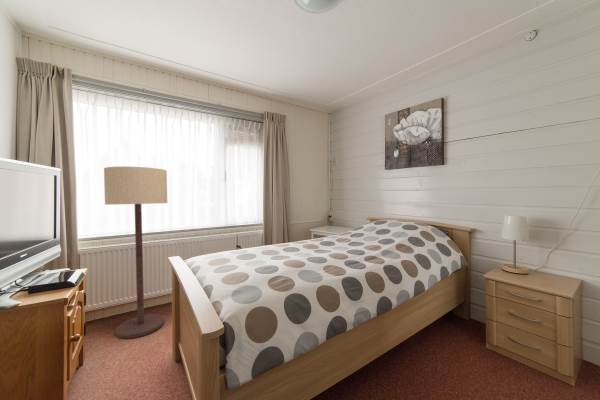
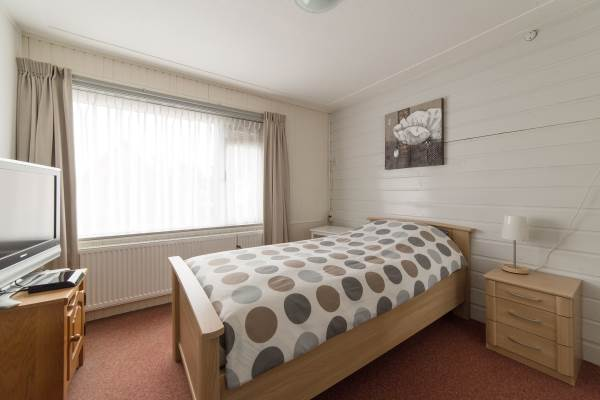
- floor lamp [103,166,168,340]
